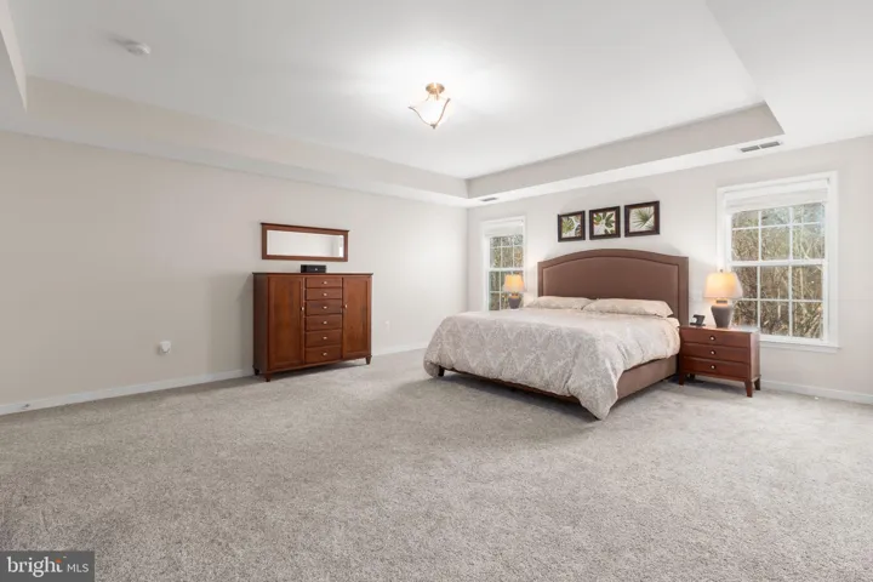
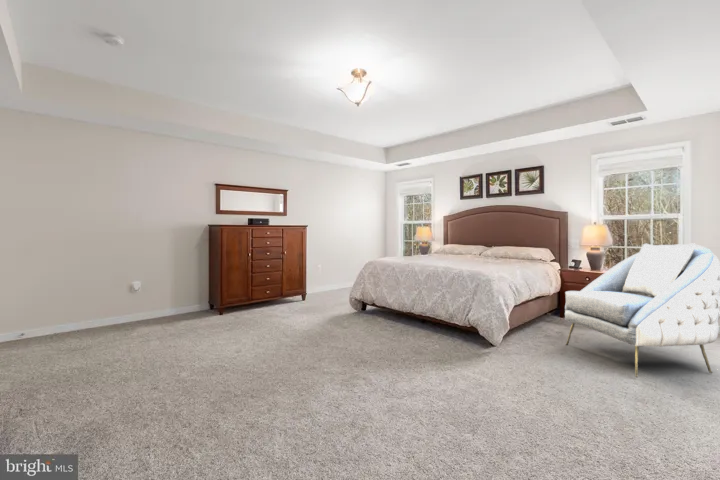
+ armchair [564,242,720,379]
